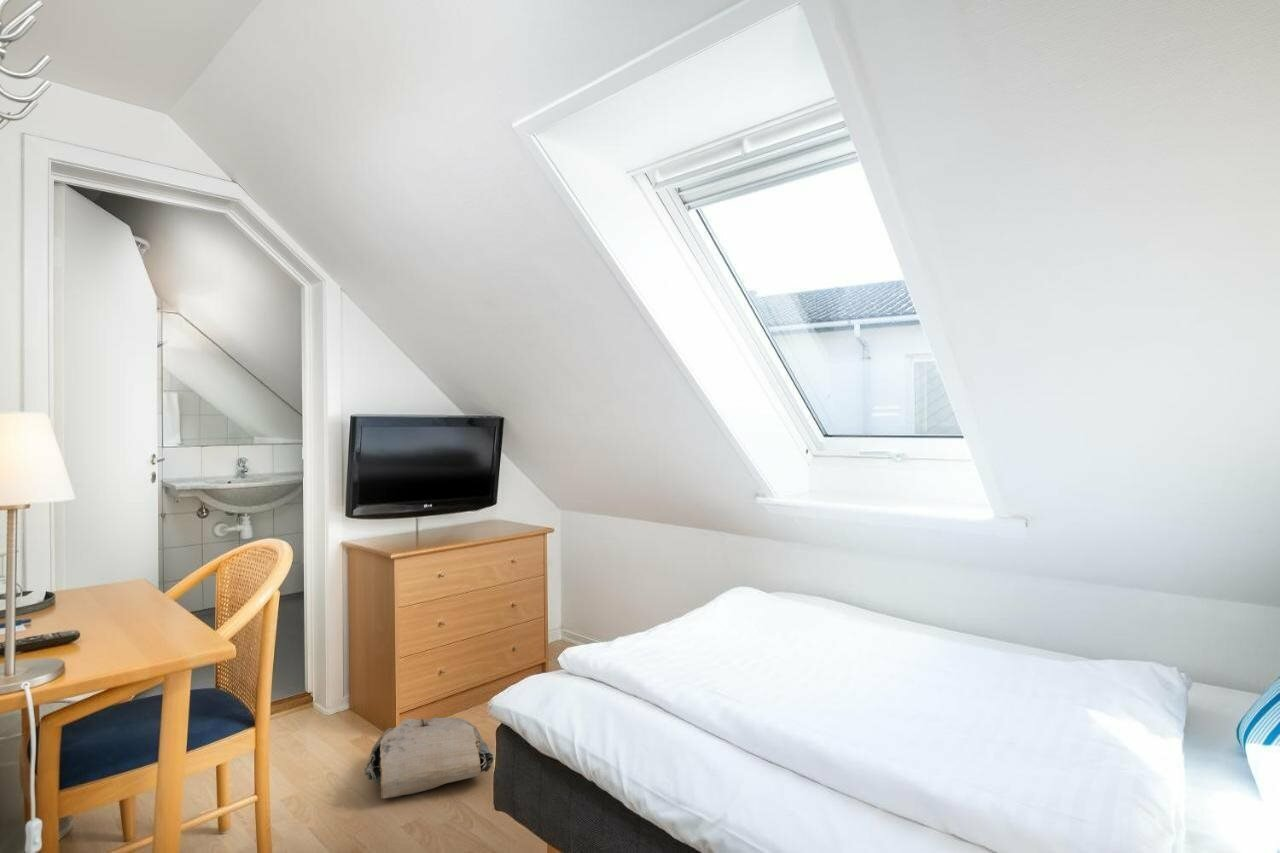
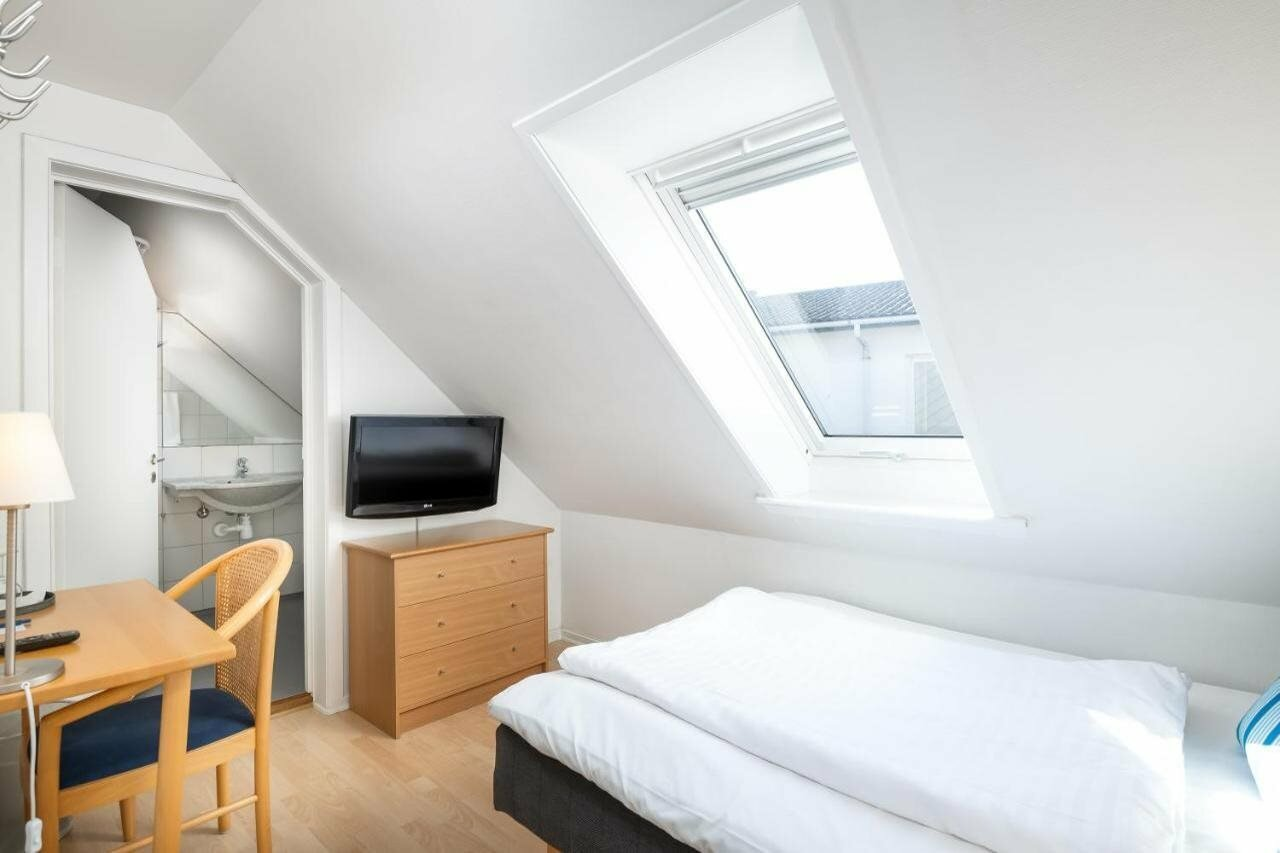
- bag [363,717,494,800]
